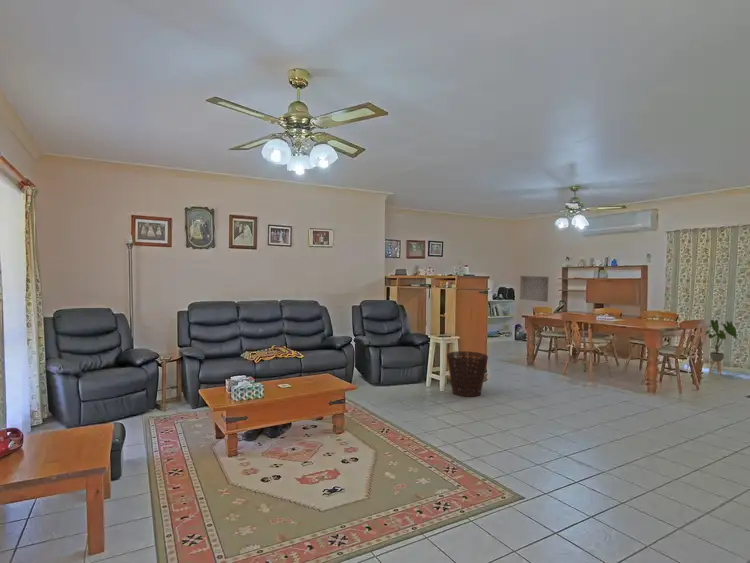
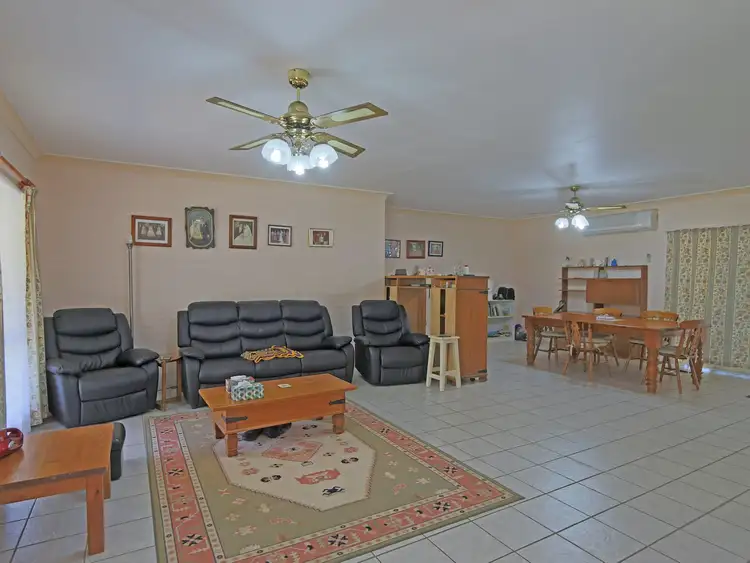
- house plant [704,319,739,376]
- basket [446,350,489,398]
- stone plaque [519,275,549,303]
